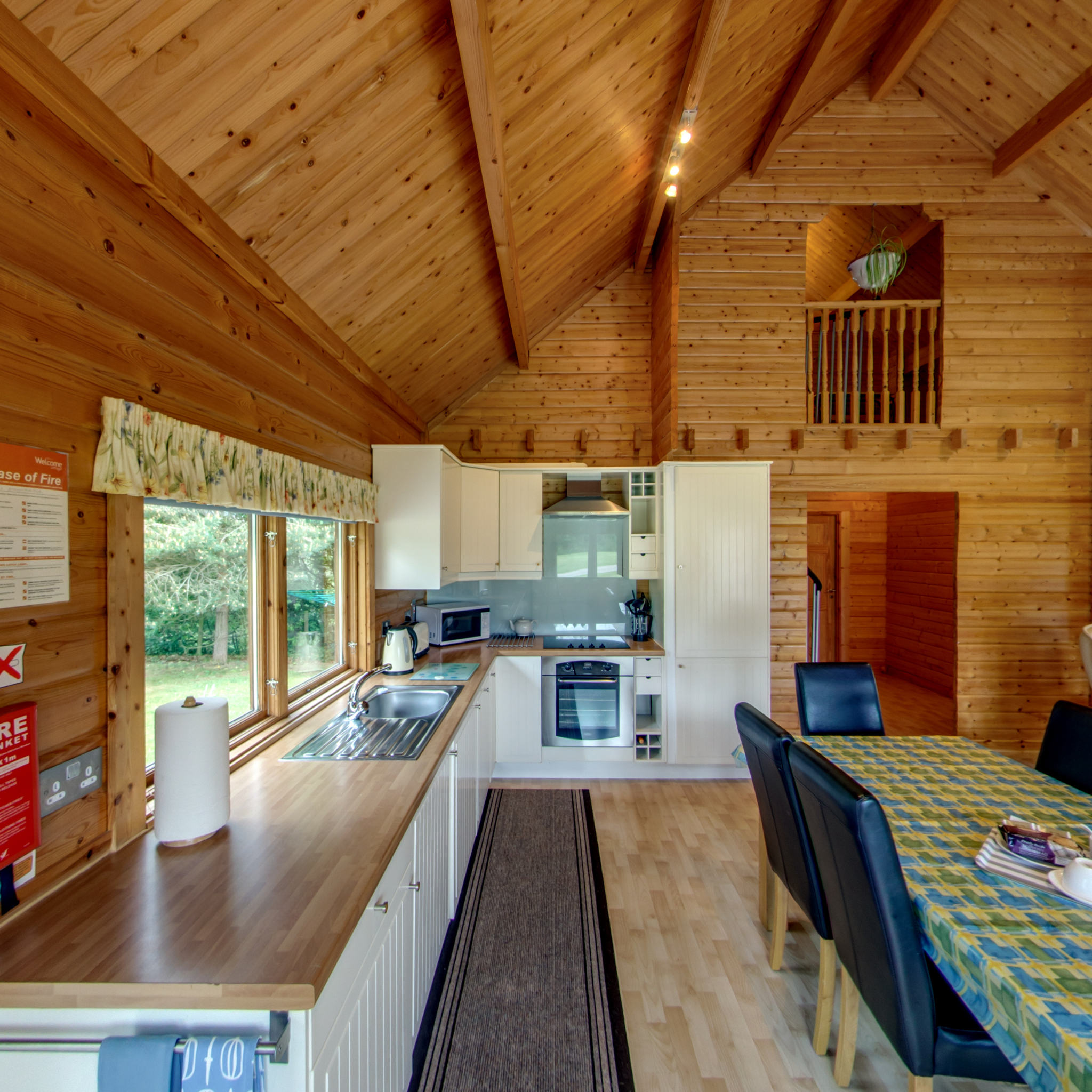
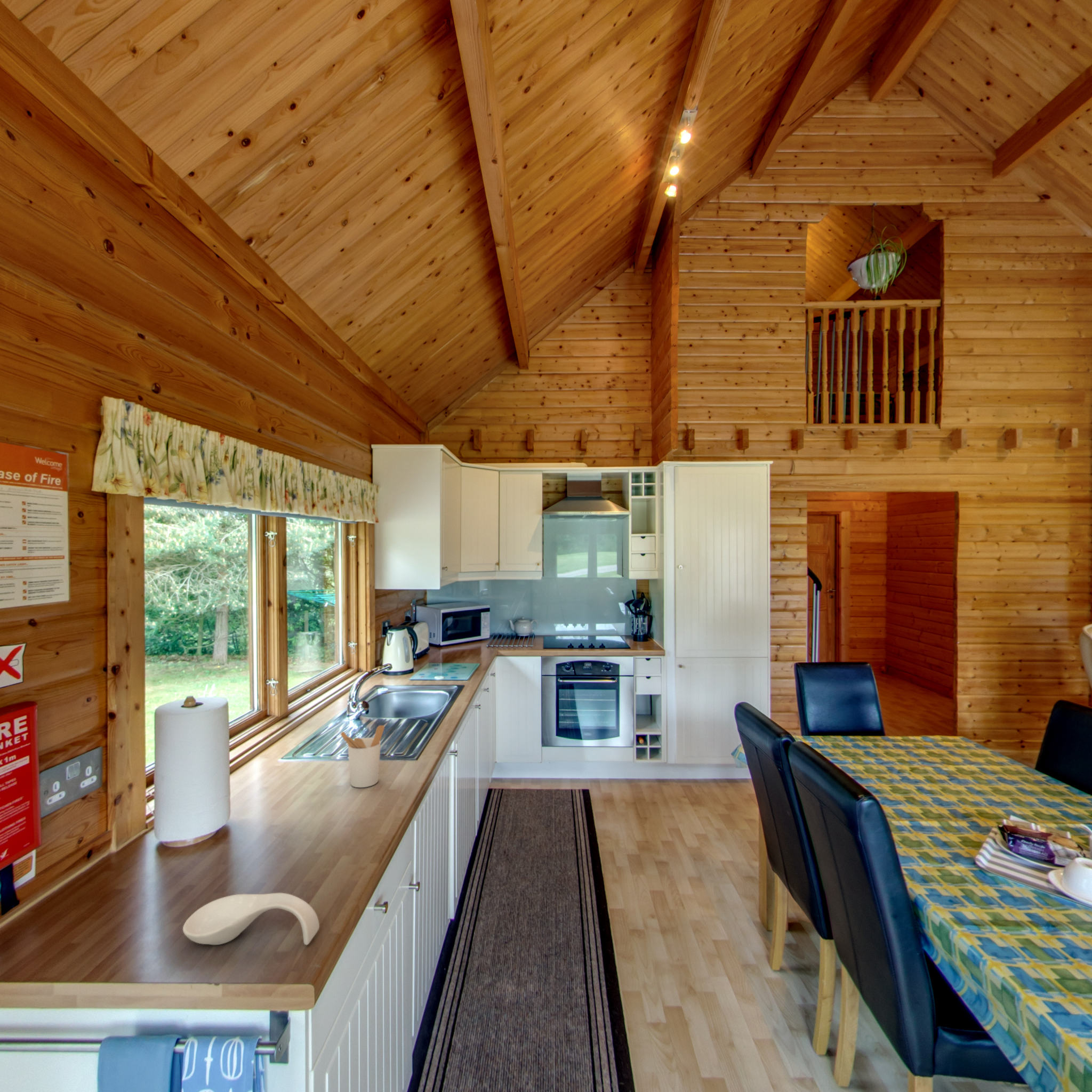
+ spoon rest [182,893,320,945]
+ utensil holder [340,725,385,788]
